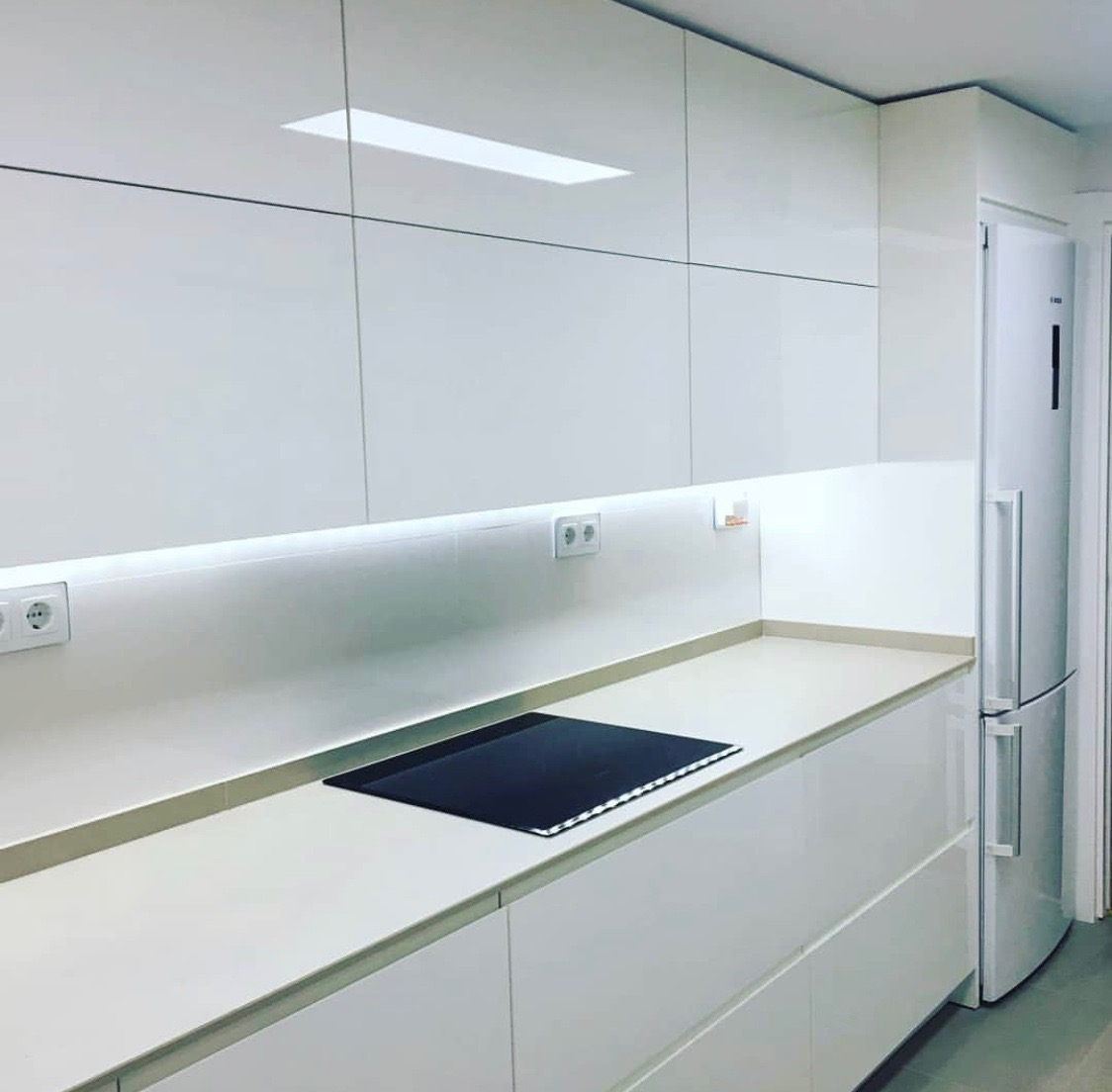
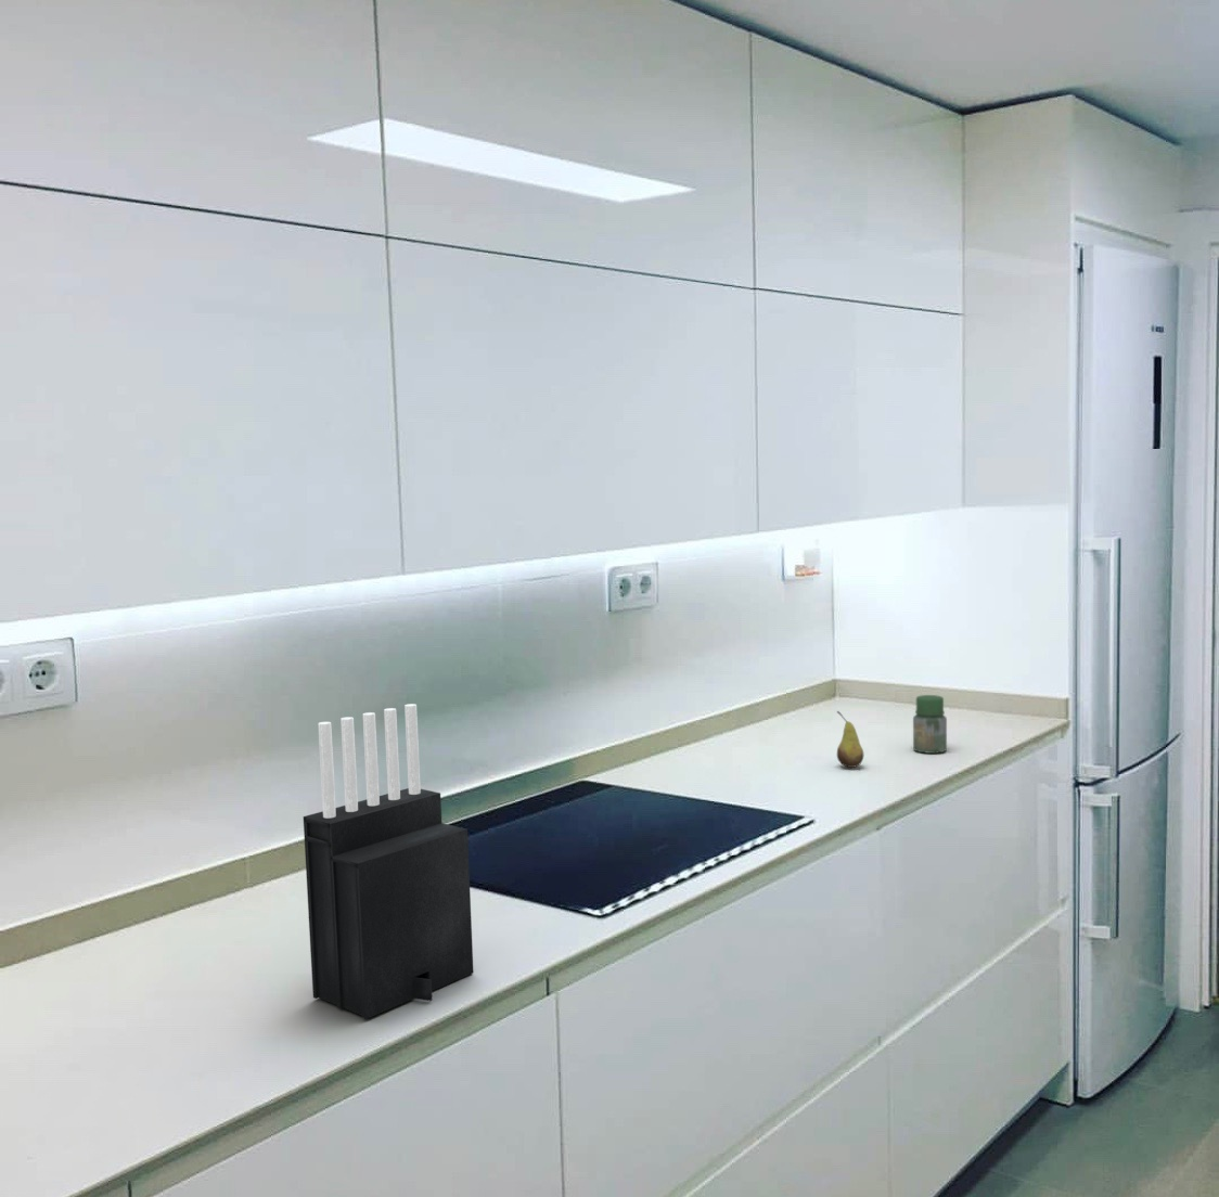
+ fruit [836,710,864,768]
+ knife block [303,703,475,1021]
+ jar [912,694,948,754]
